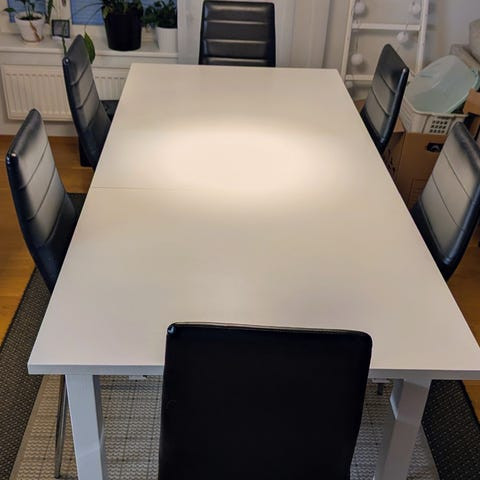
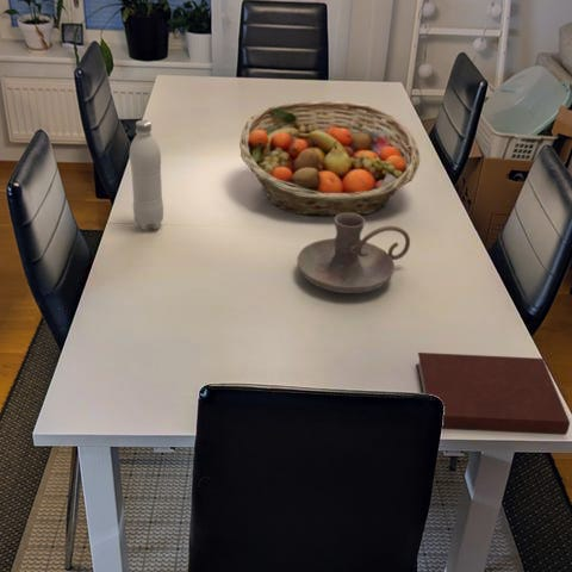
+ notebook [415,352,571,436]
+ candle holder [296,213,411,294]
+ fruit basket [238,99,421,217]
+ water bottle [129,119,164,231]
